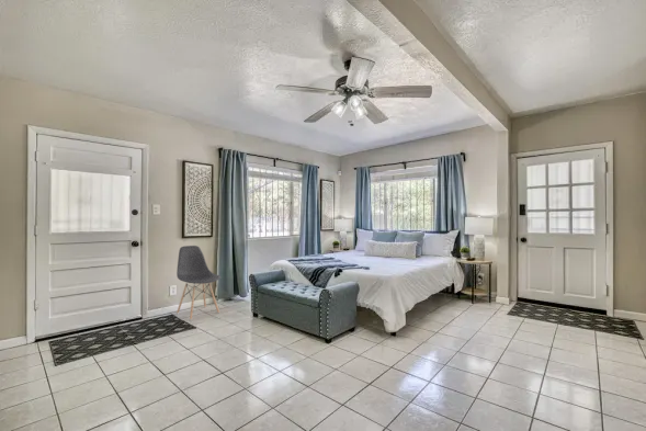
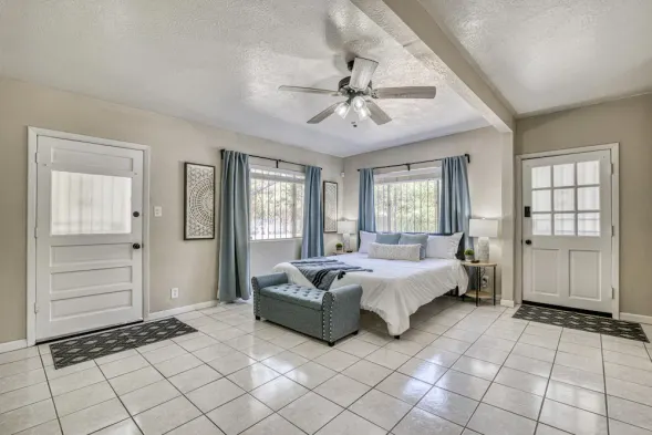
- chair [175,245,222,321]
